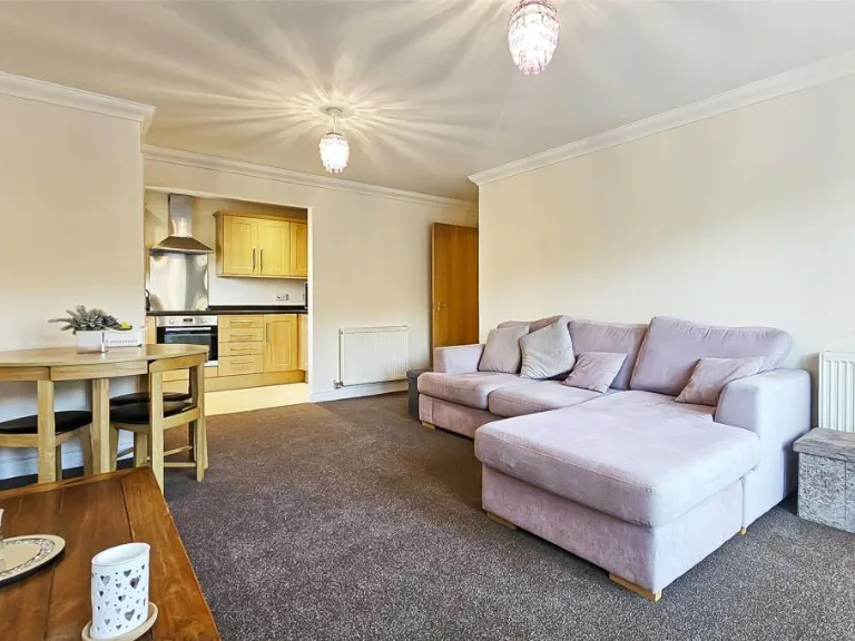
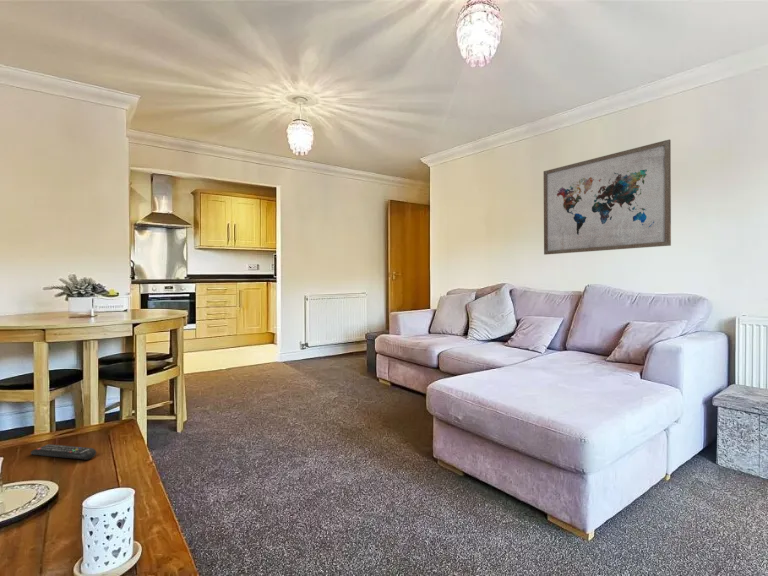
+ remote control [30,443,97,461]
+ wall art [543,138,672,256]
